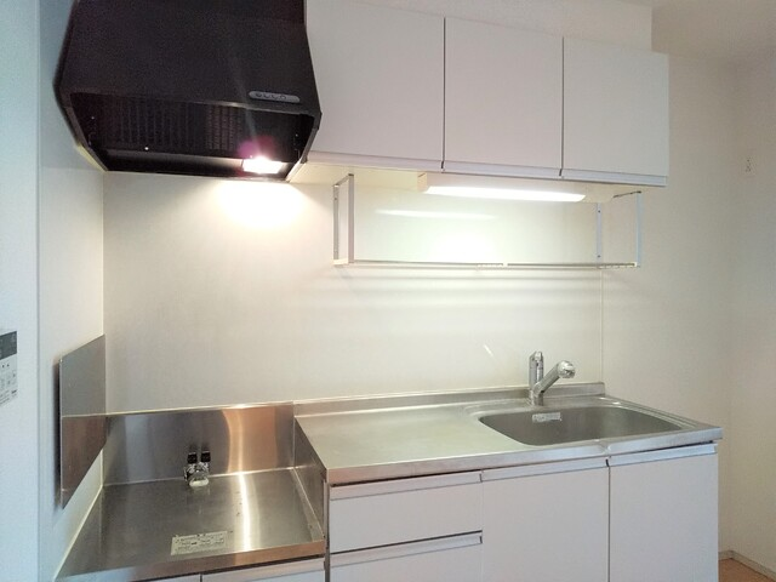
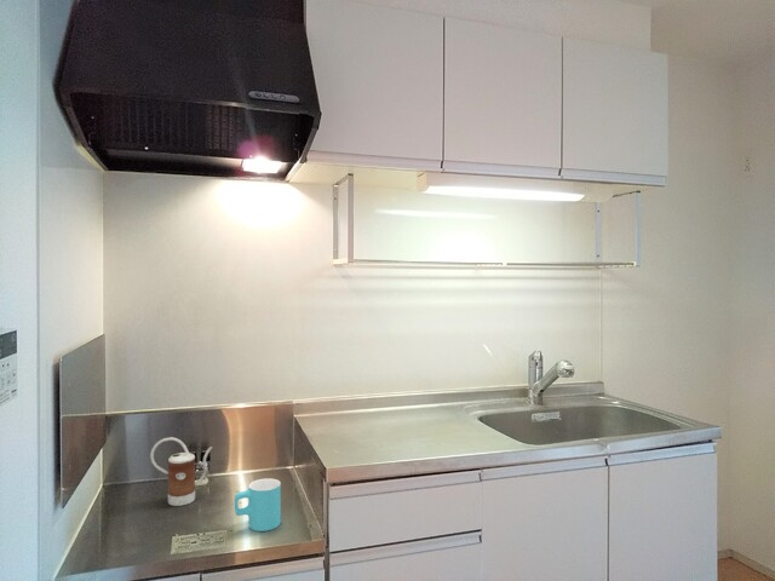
+ cup [234,477,282,533]
+ kettle [149,436,214,507]
